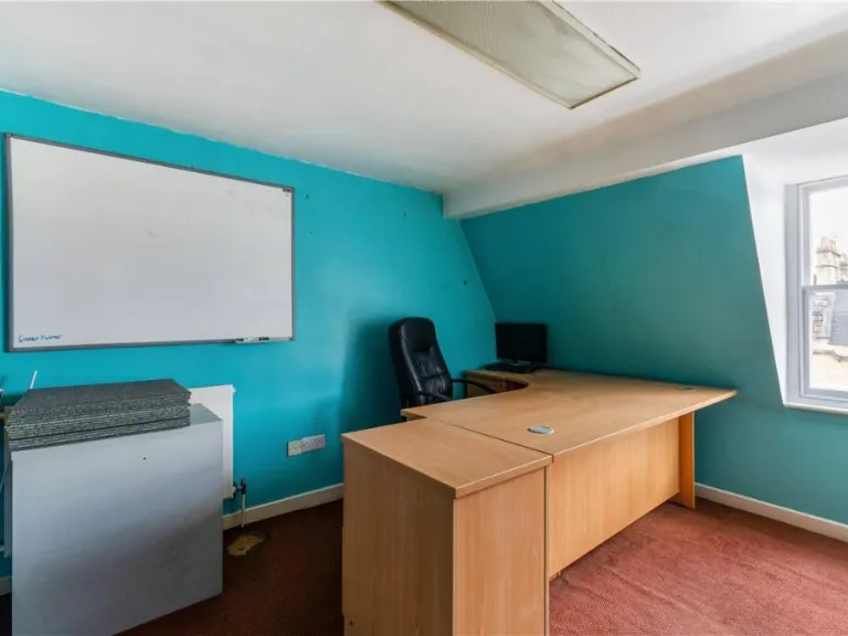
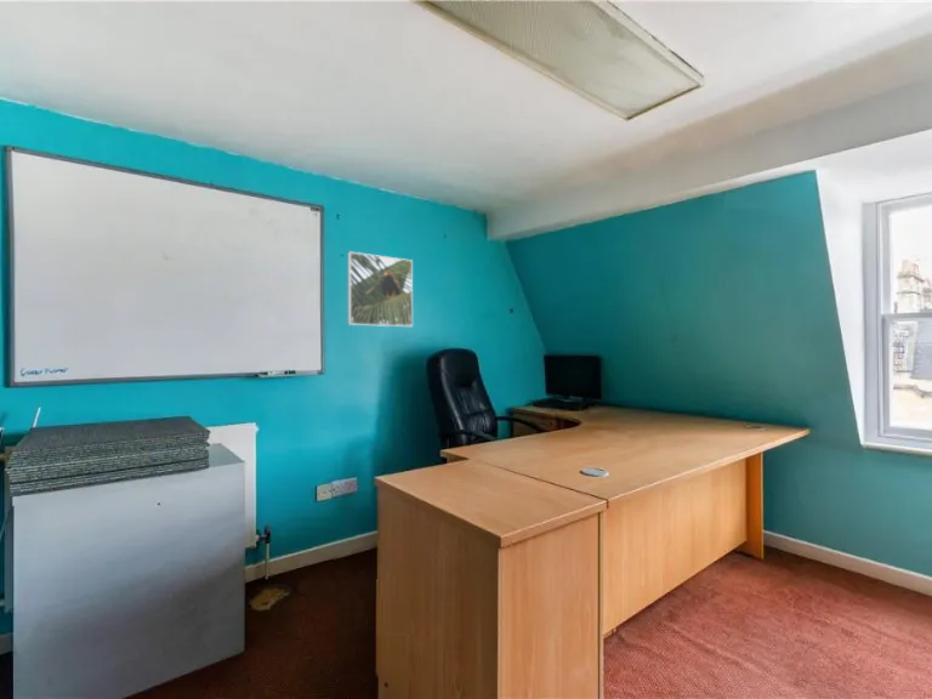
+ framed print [347,250,414,328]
